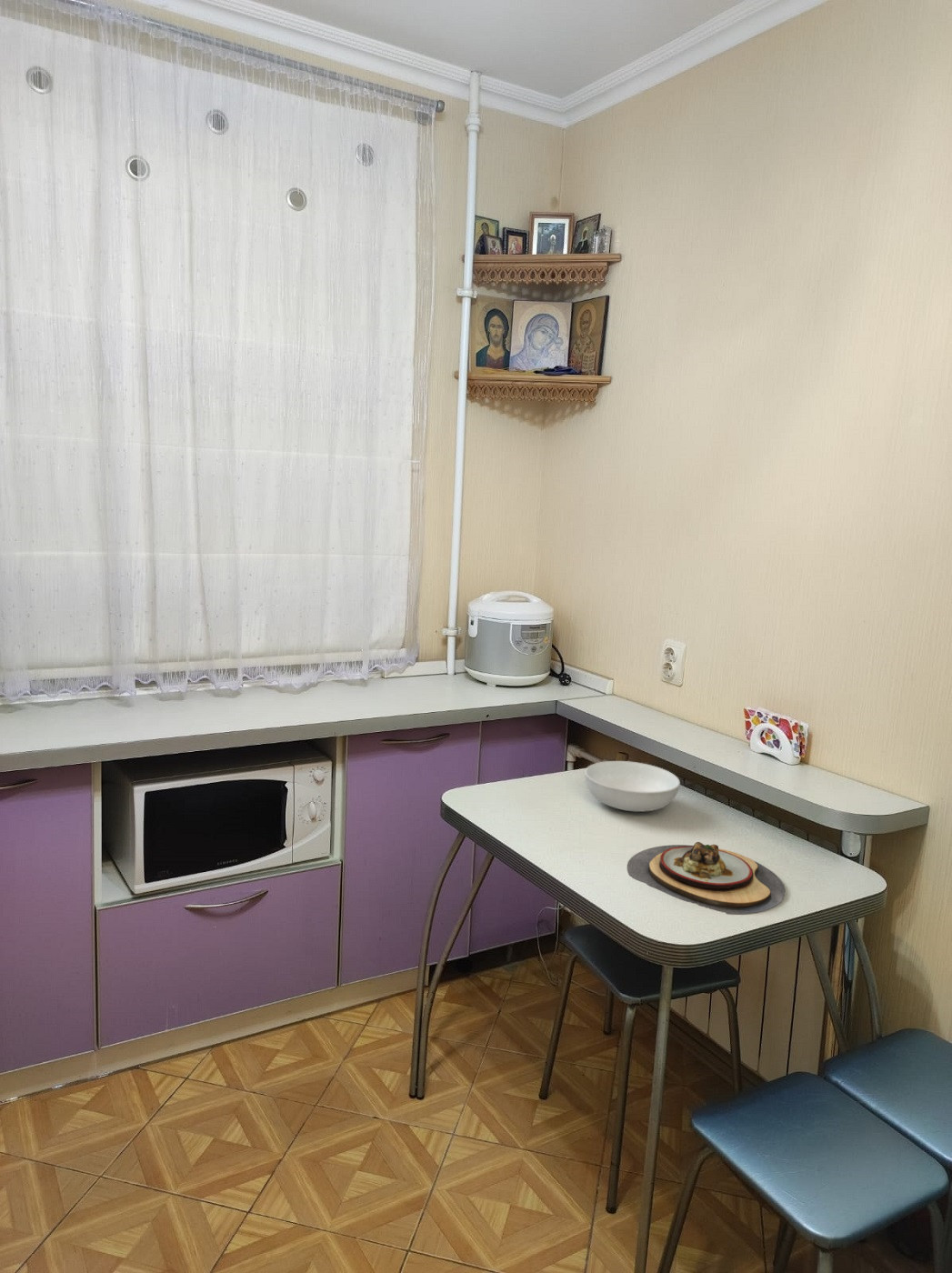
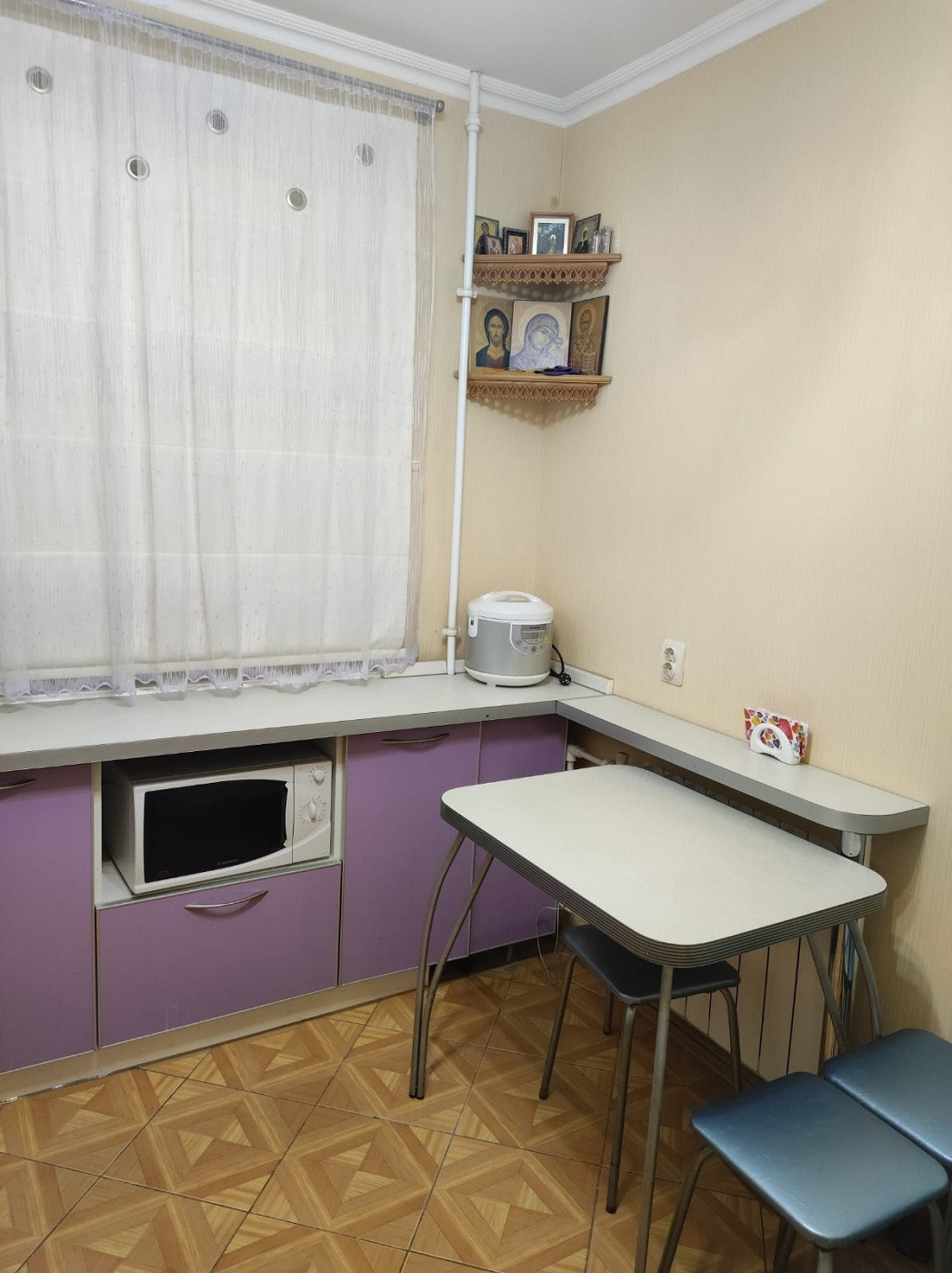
- serving bowl [584,760,681,813]
- plate [626,841,786,916]
